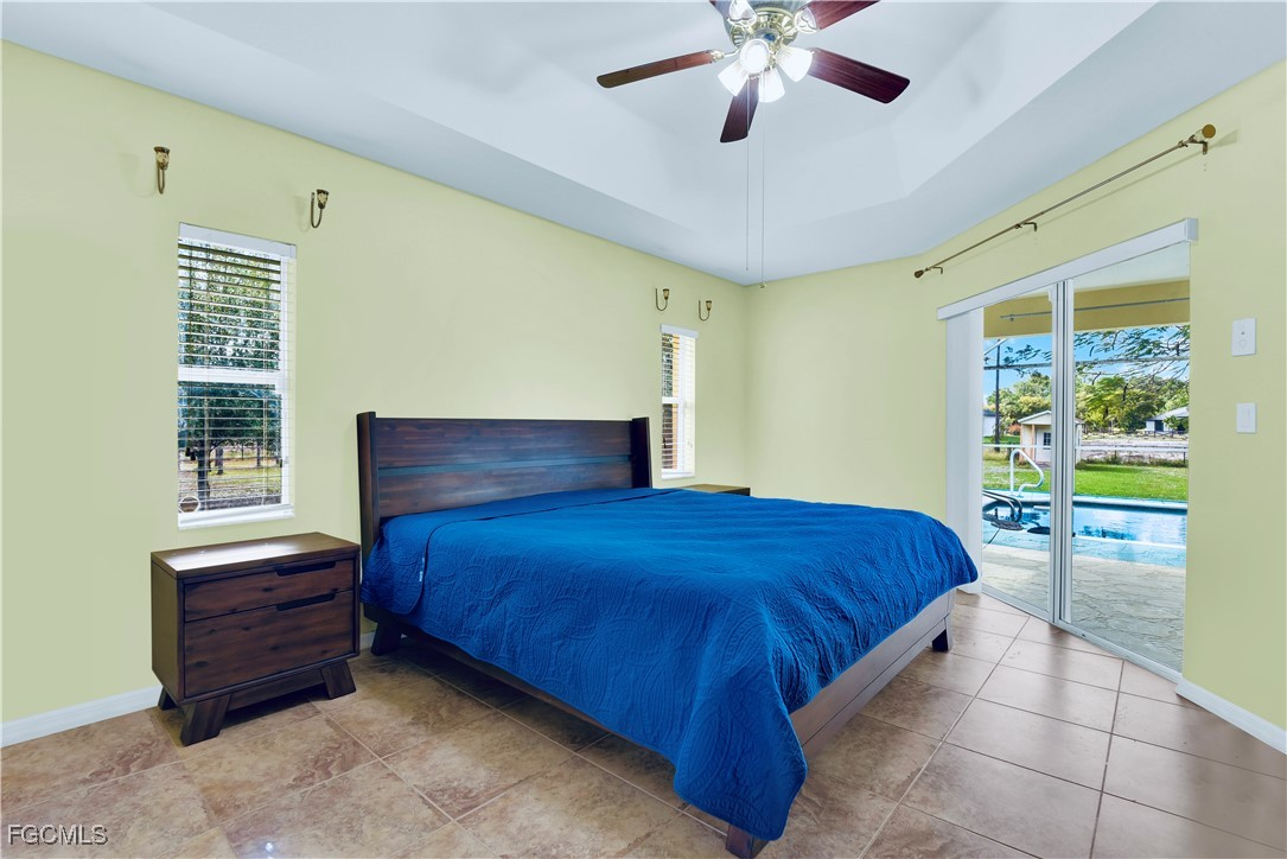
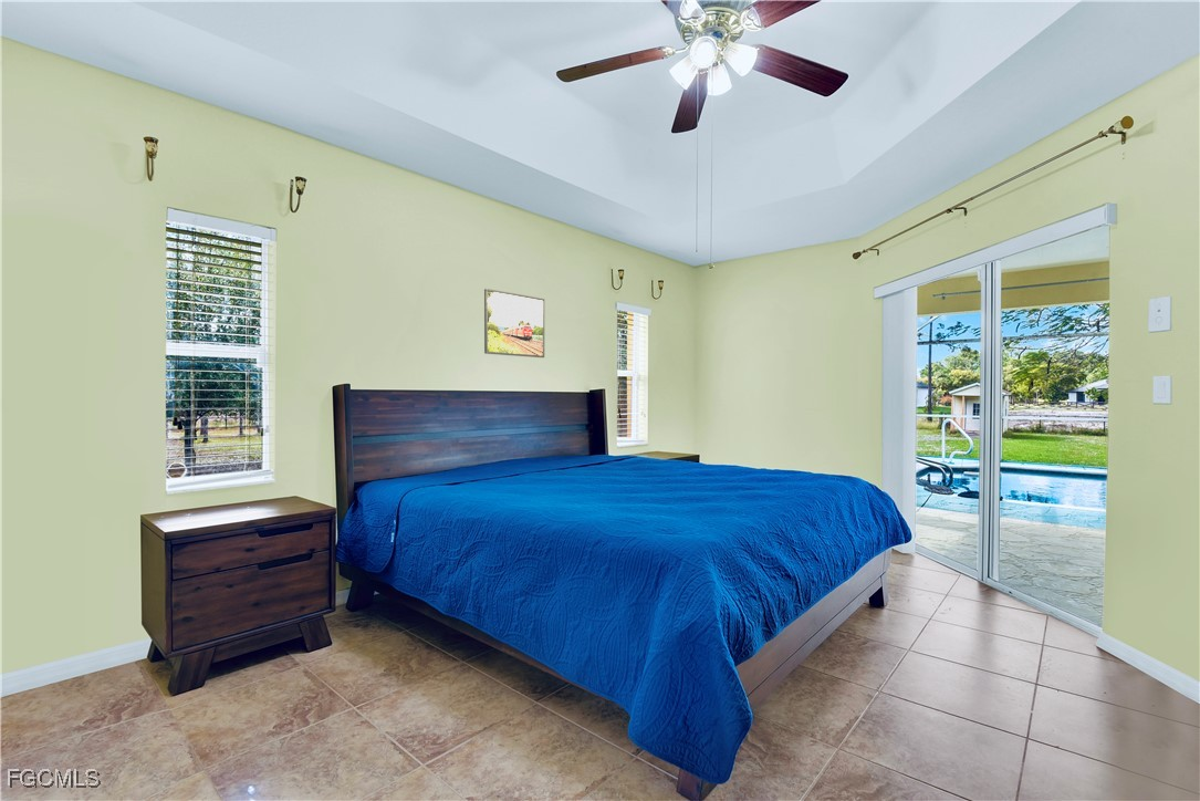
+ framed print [483,288,545,358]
